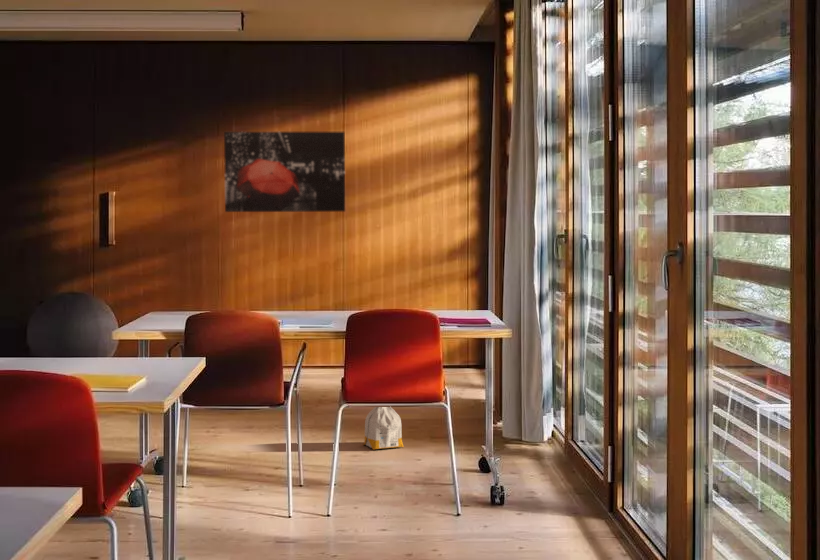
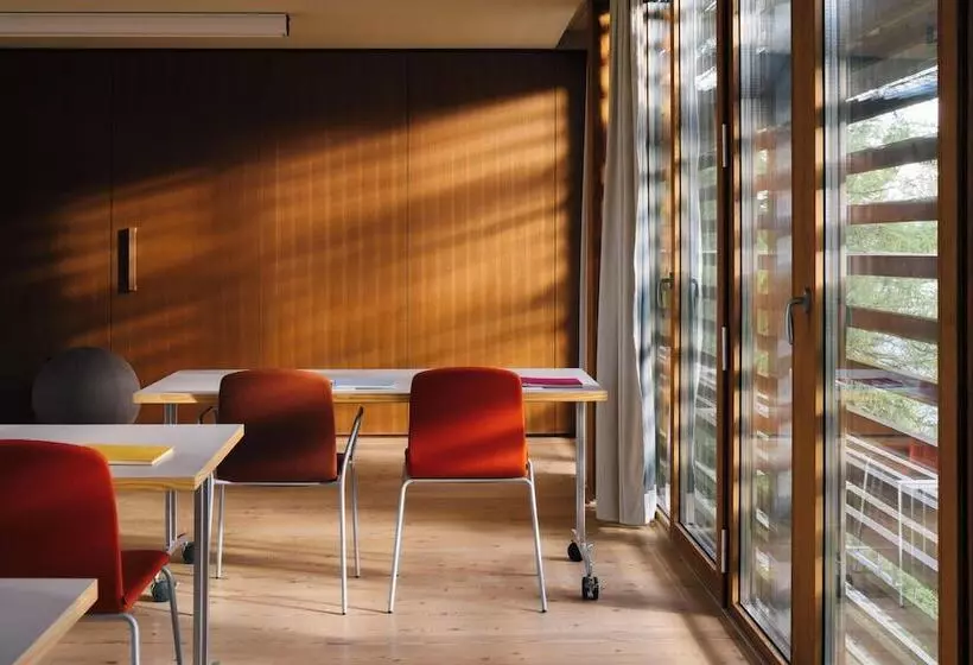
- bag [362,406,405,451]
- wall art [223,131,346,213]
